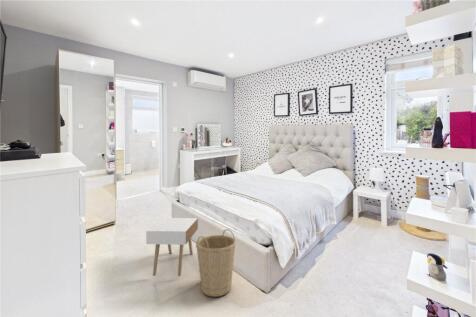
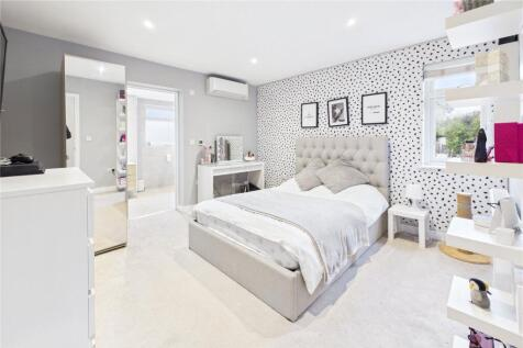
- basket [195,228,237,298]
- nightstand [145,217,199,277]
